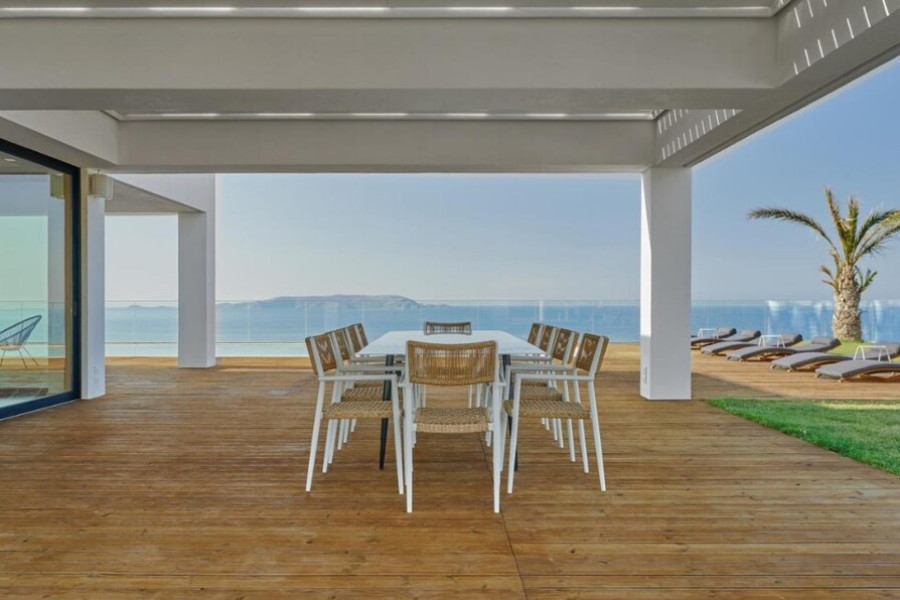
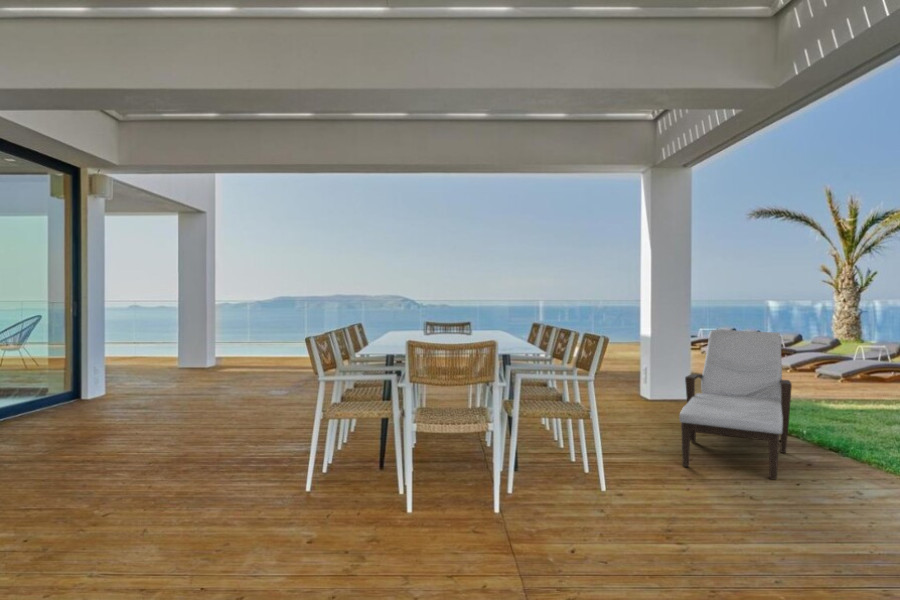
+ chaise longue [679,328,793,481]
